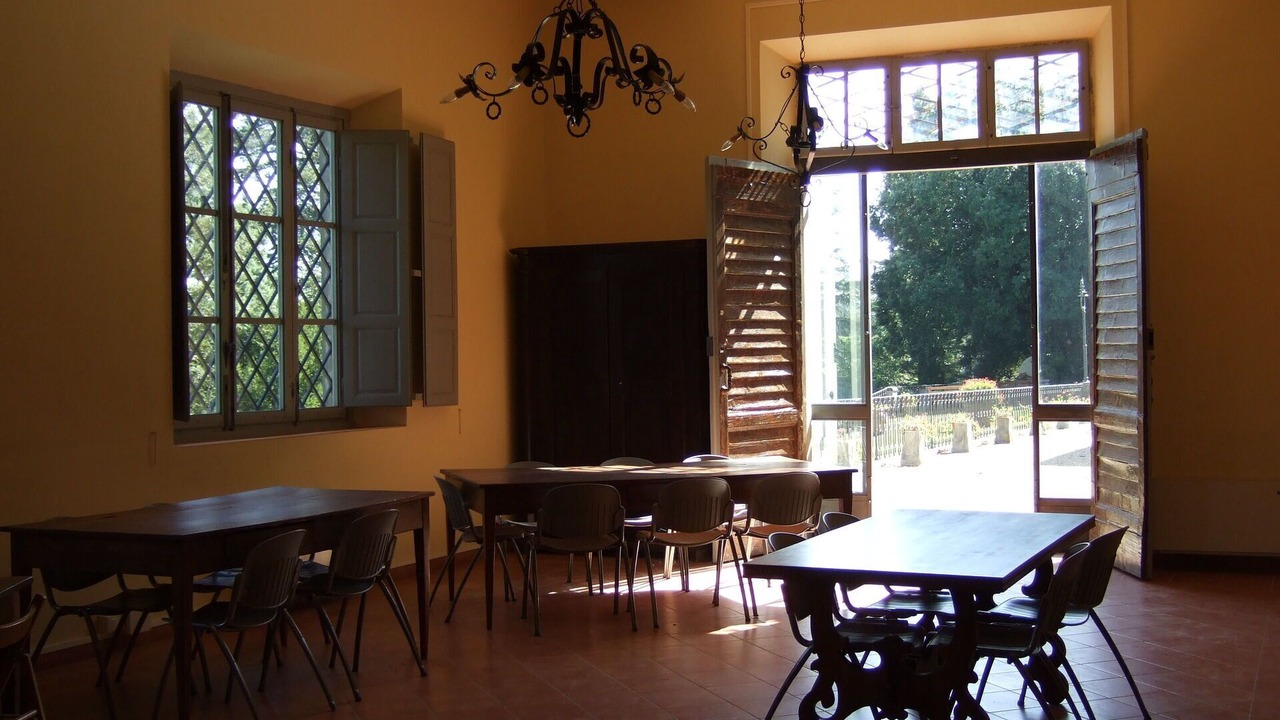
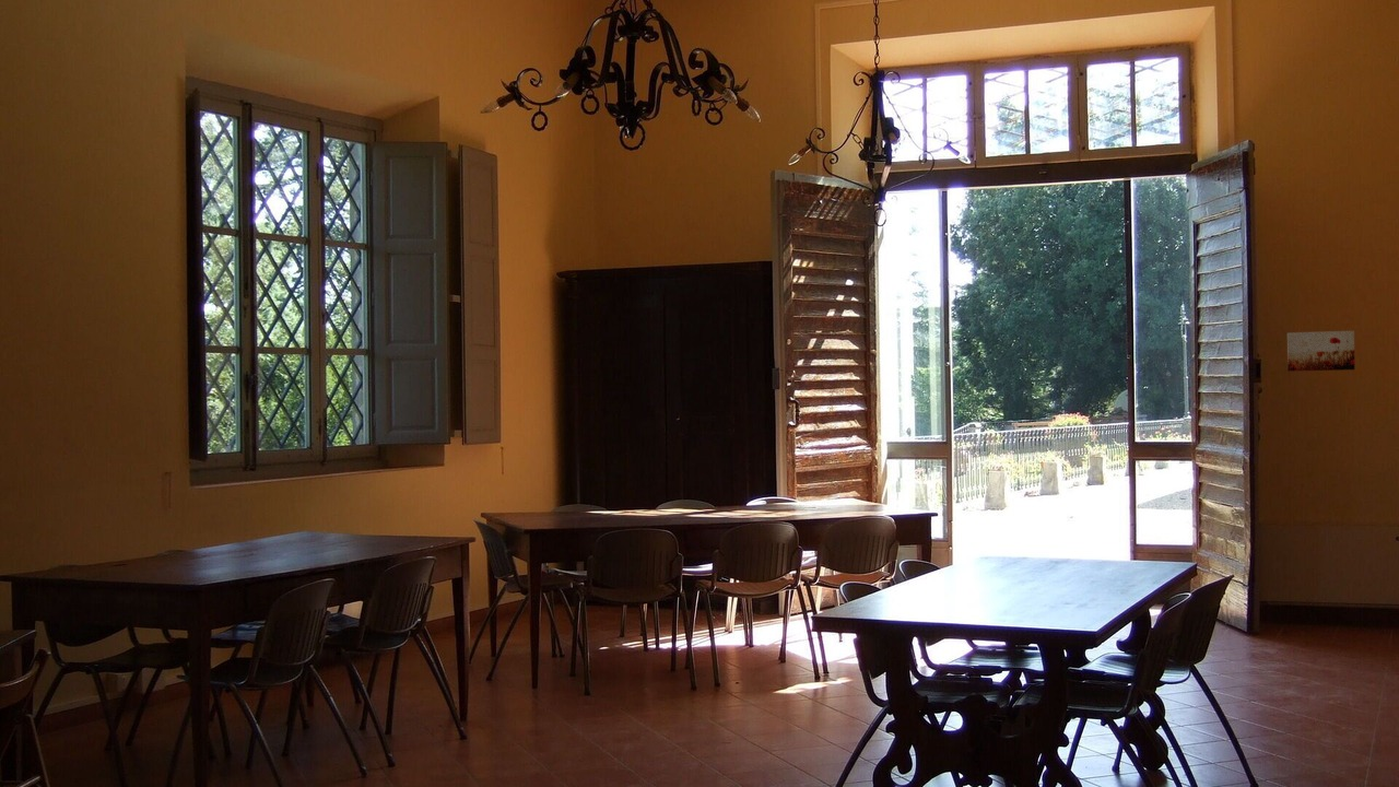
+ wall art [1286,330,1356,373]
